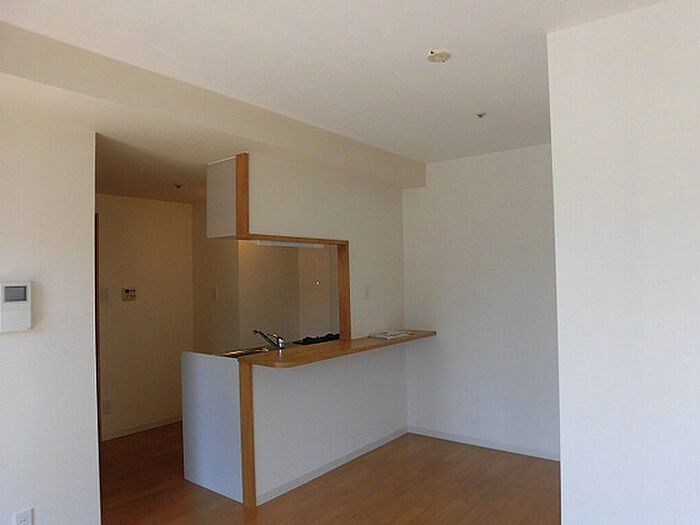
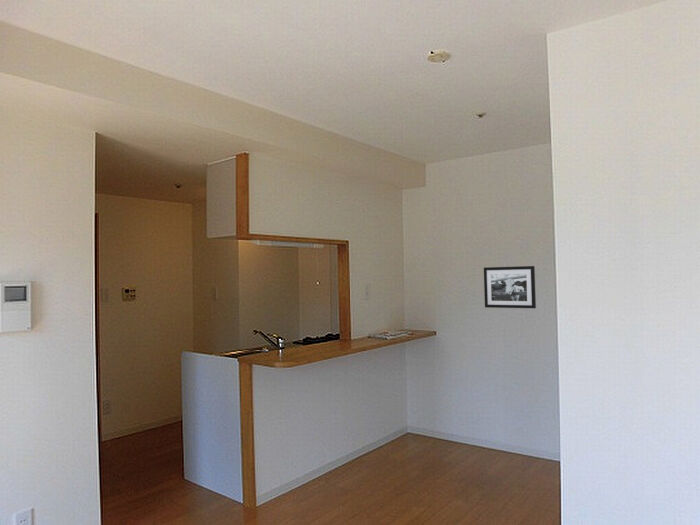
+ picture frame [483,265,537,309]
